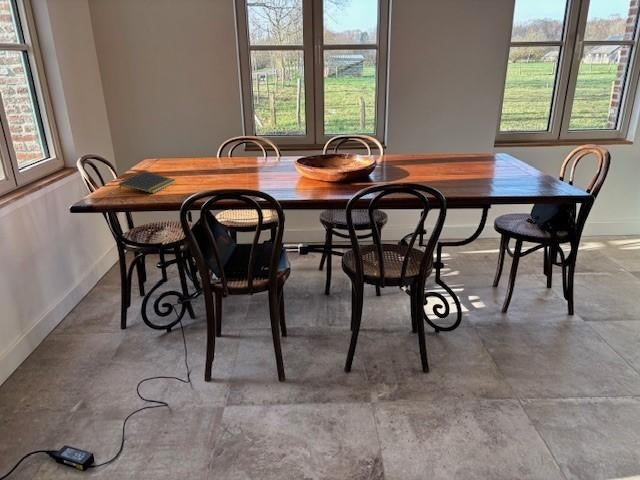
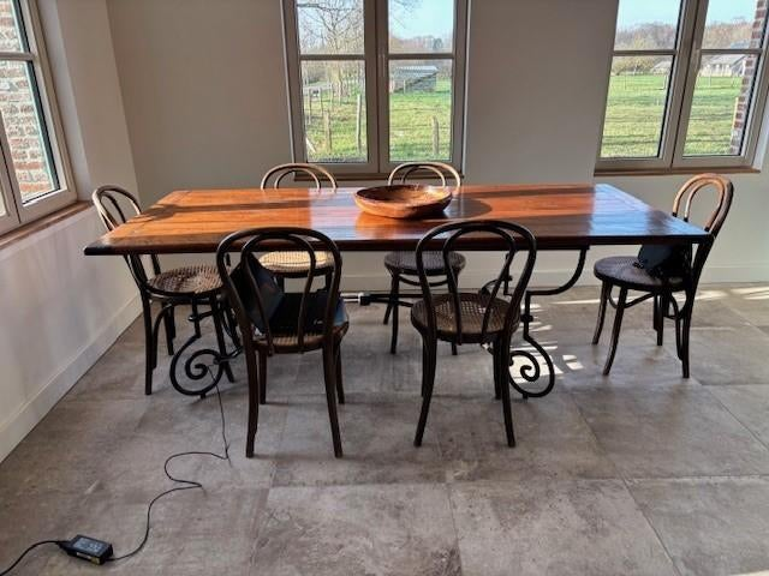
- notepad [118,171,177,194]
